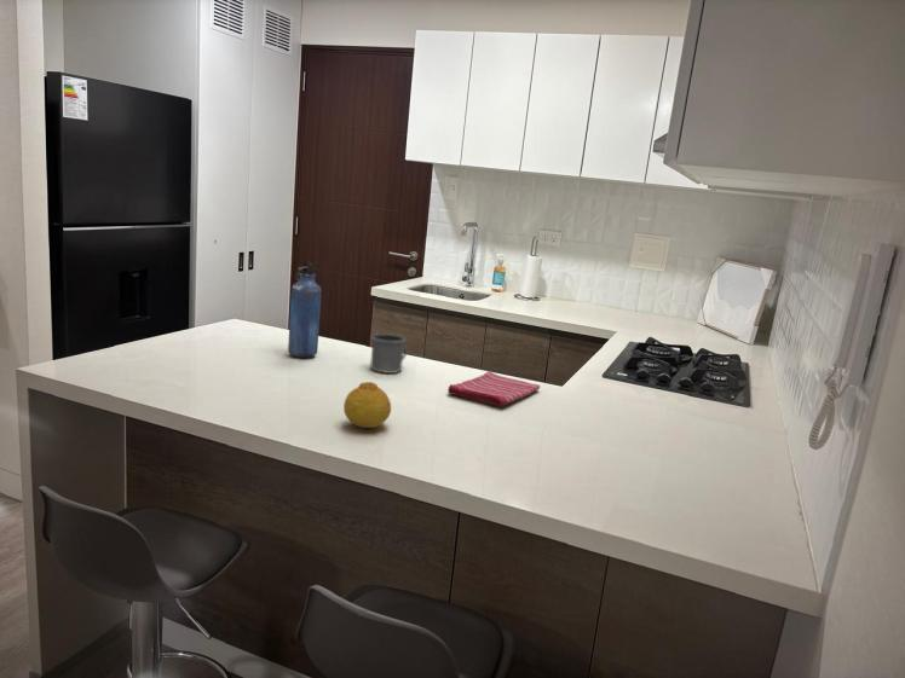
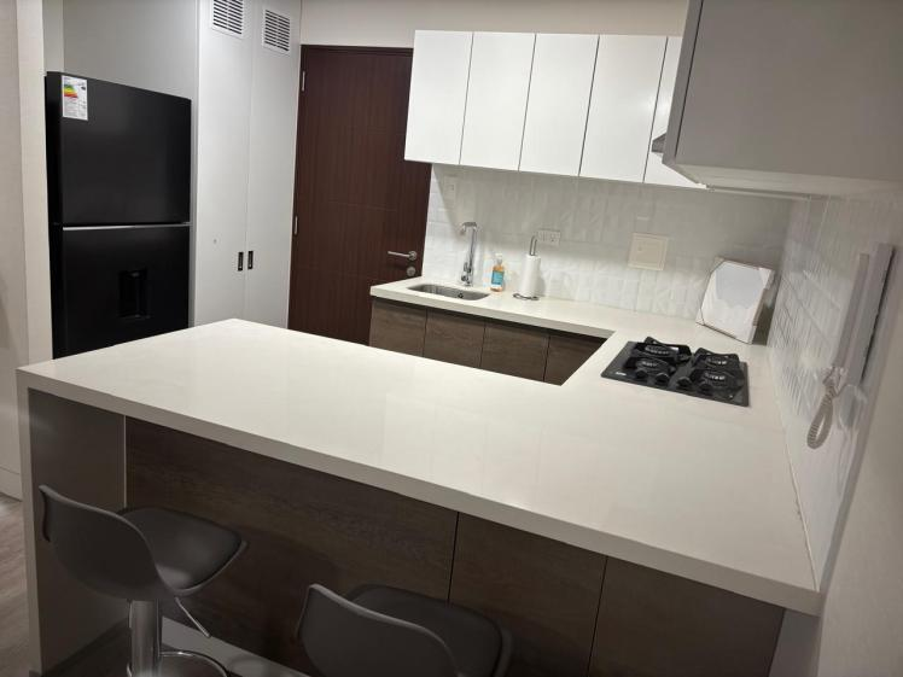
- dish towel [446,370,541,407]
- water bottle [287,261,323,359]
- fruit [342,381,392,429]
- mug [369,332,408,375]
